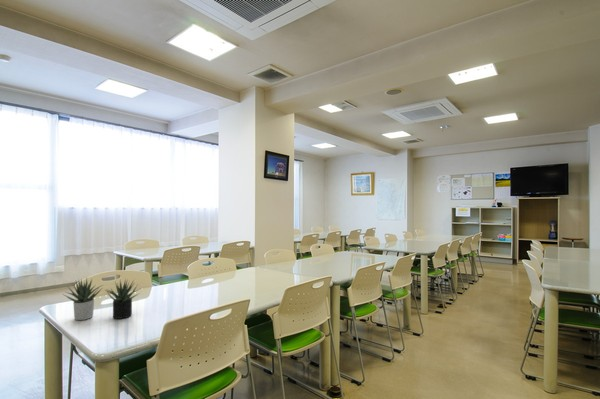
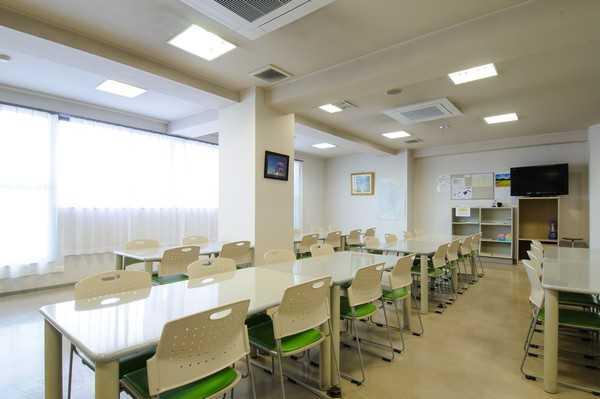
- succulent plant [63,278,141,321]
